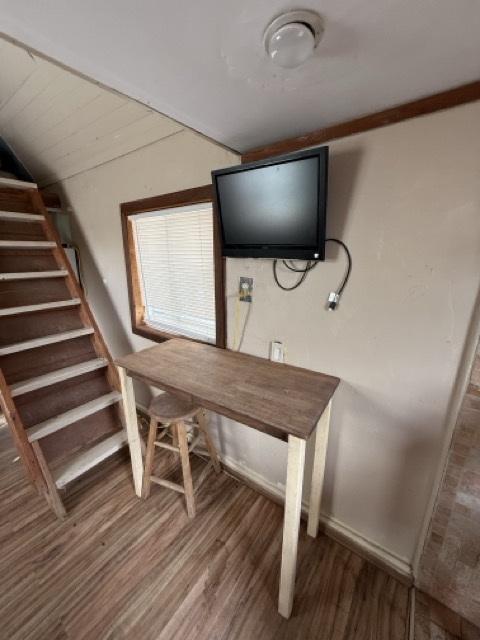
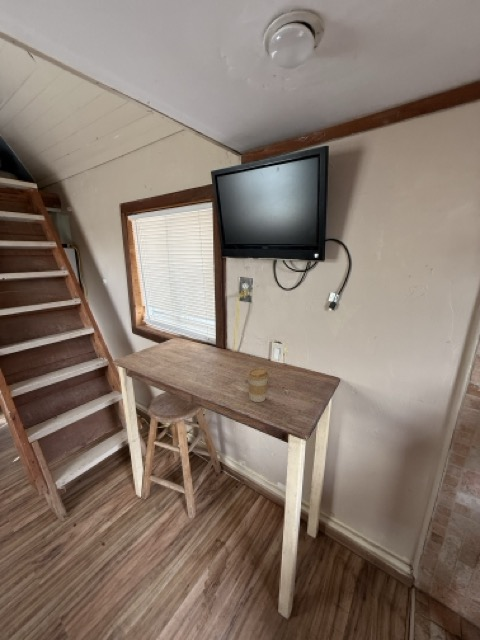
+ coffee cup [246,367,270,403]
